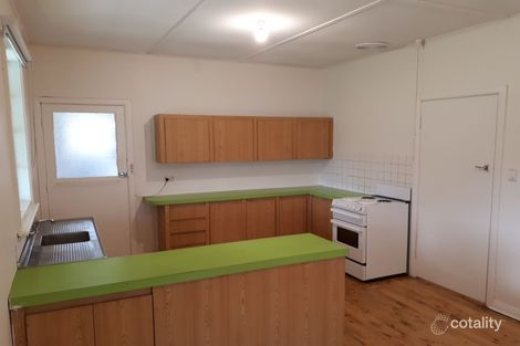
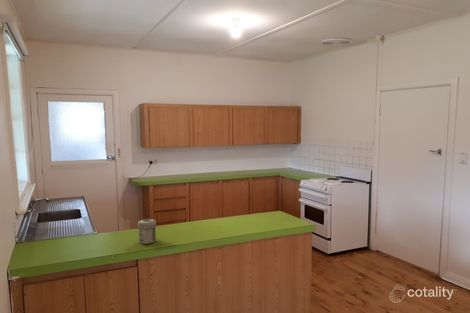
+ jar [137,218,157,245]
